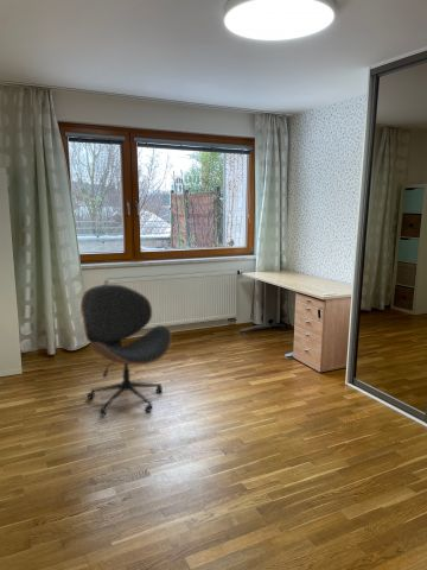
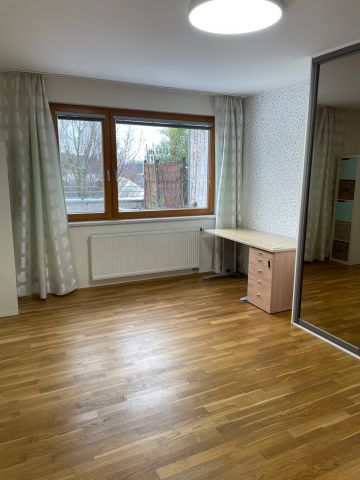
- office chair [79,284,173,418]
